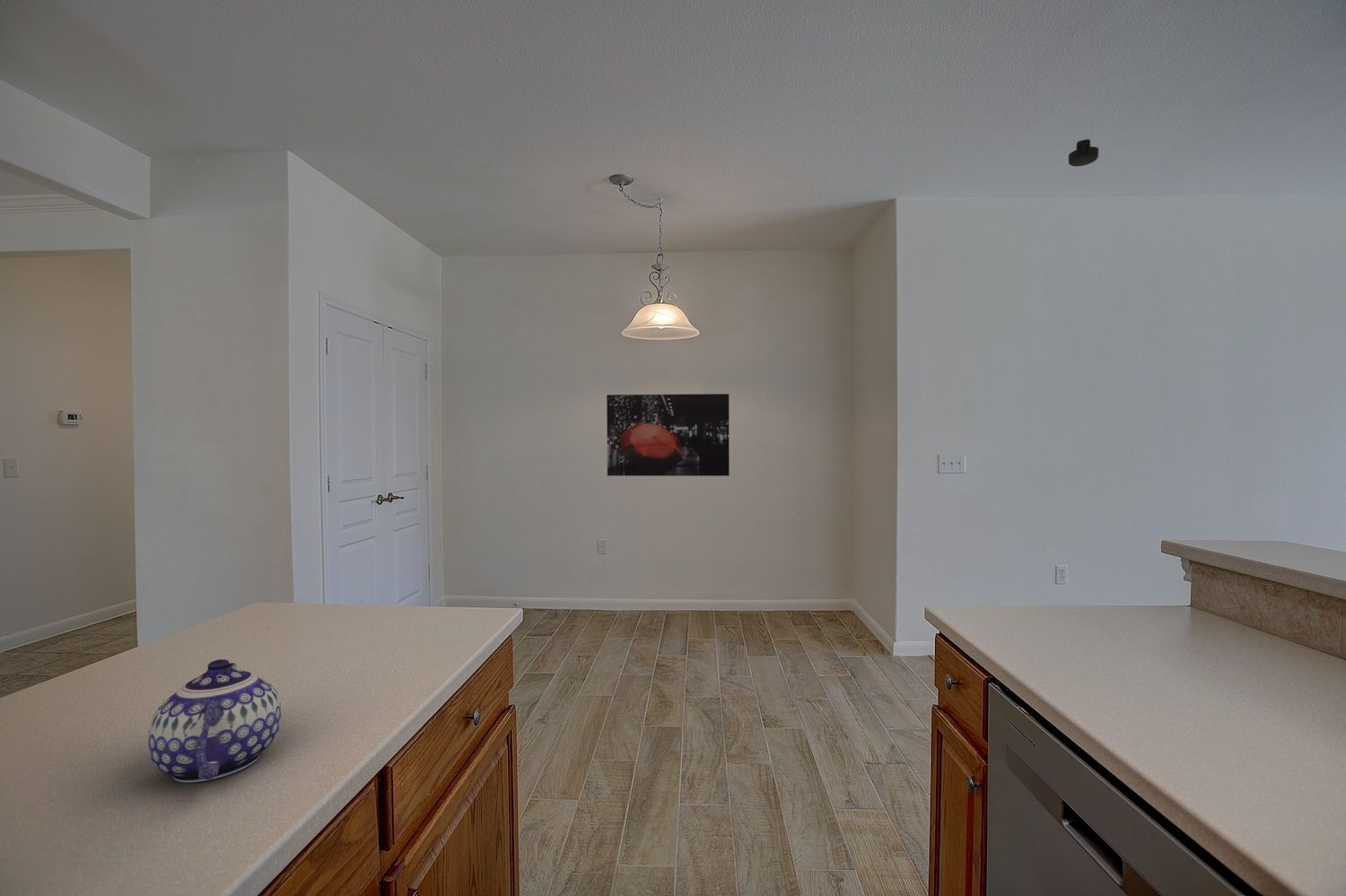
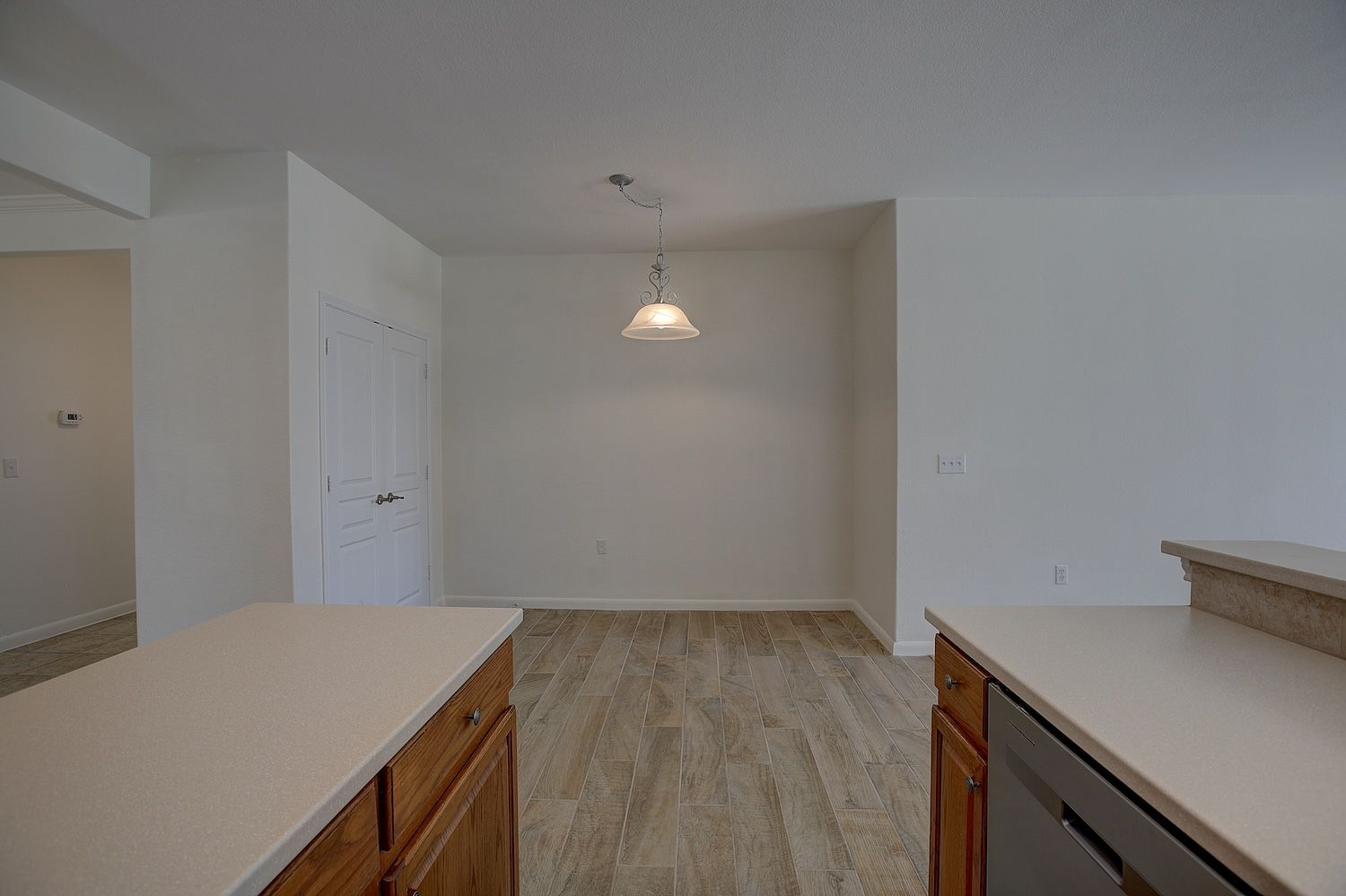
- teapot [147,658,282,783]
- wall art [606,393,730,477]
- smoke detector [1068,138,1099,167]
